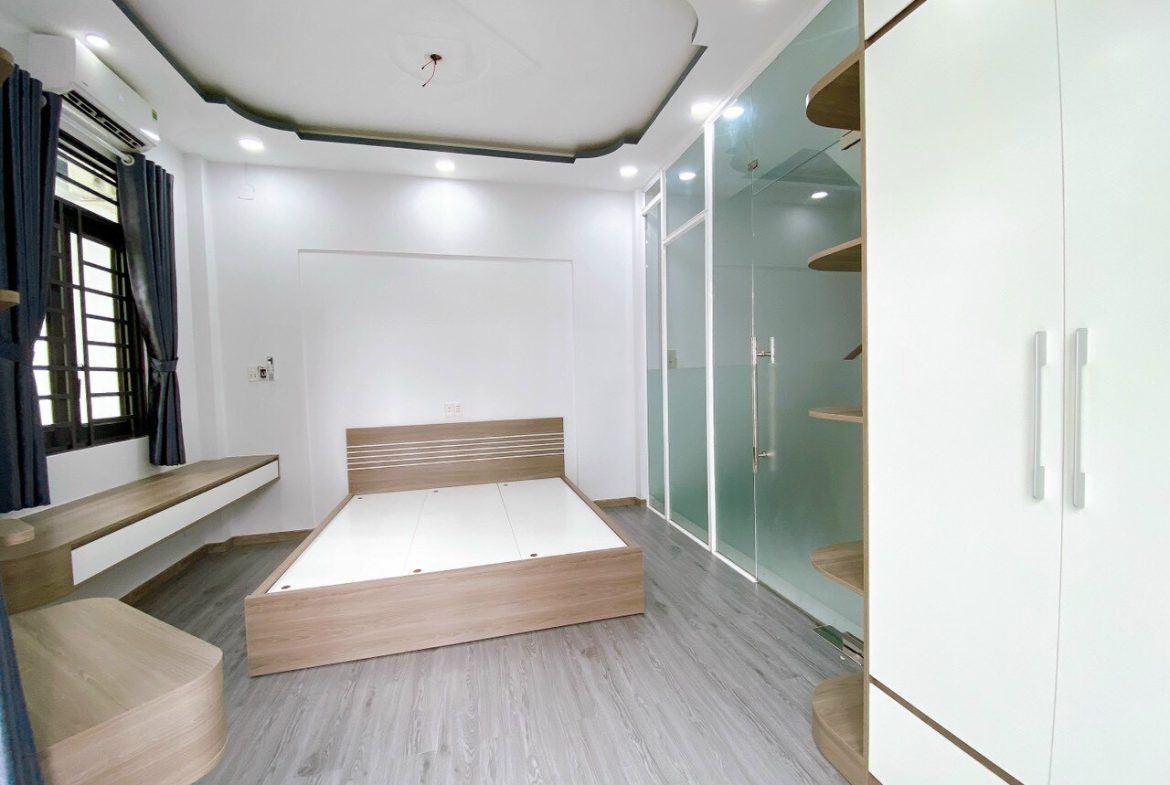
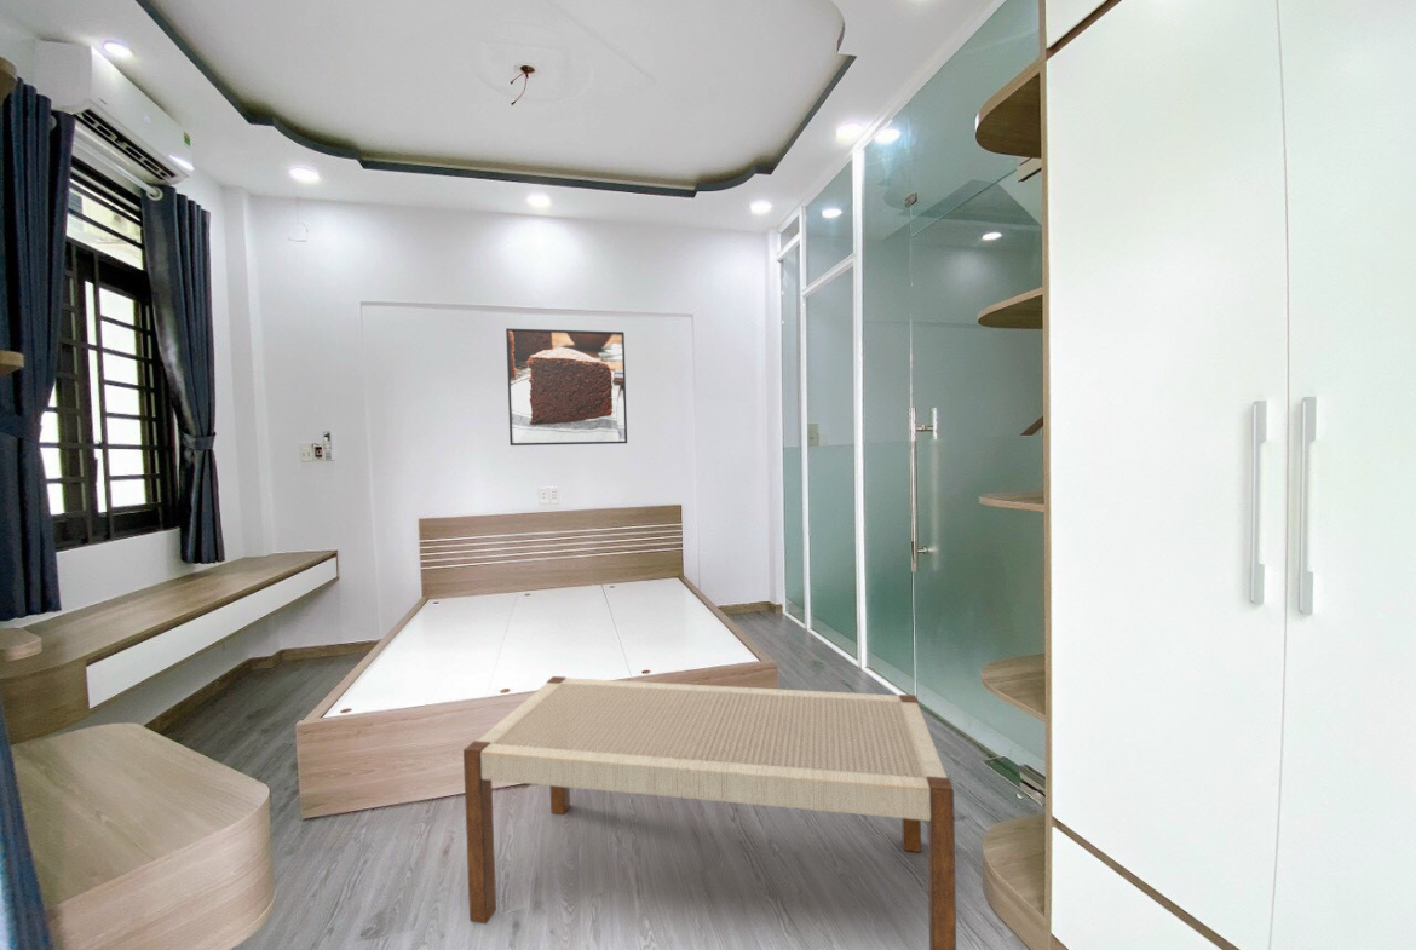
+ bench [462,675,957,950]
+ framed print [505,327,628,447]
